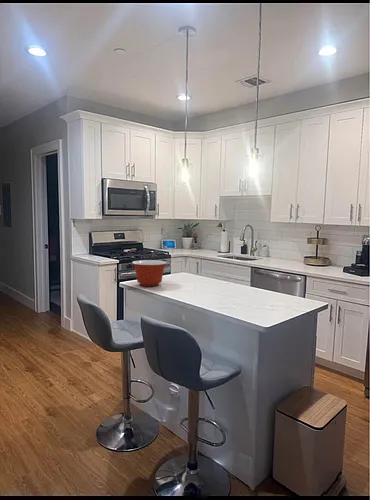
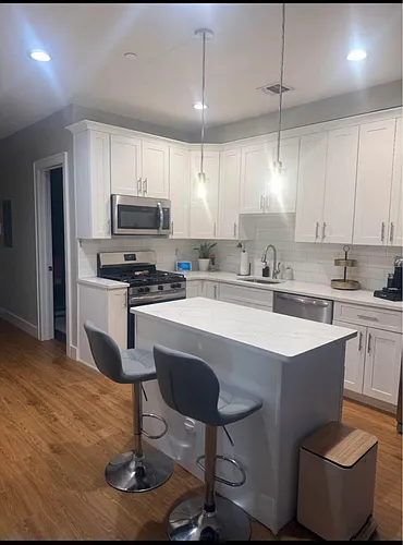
- mixing bowl [131,259,168,287]
